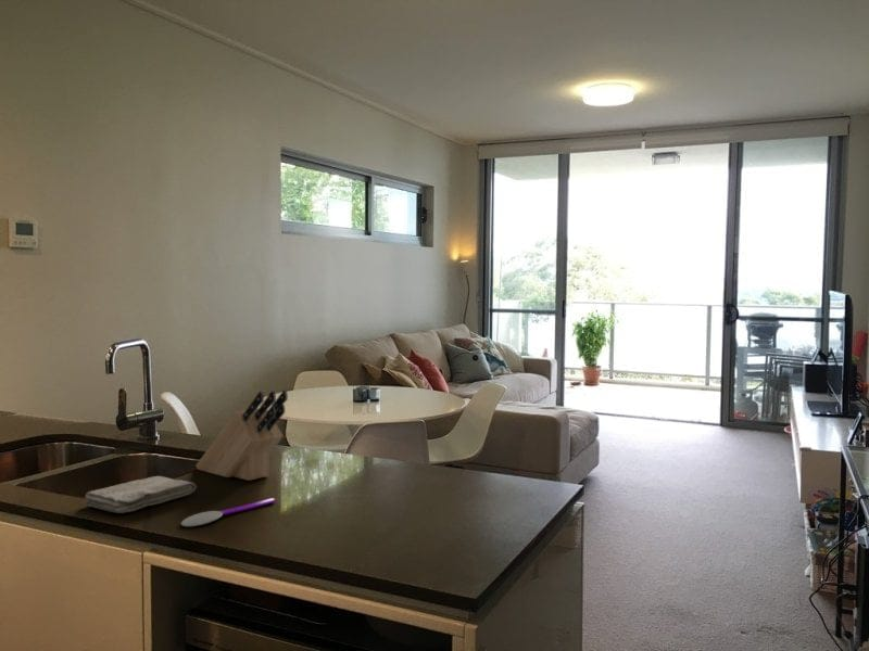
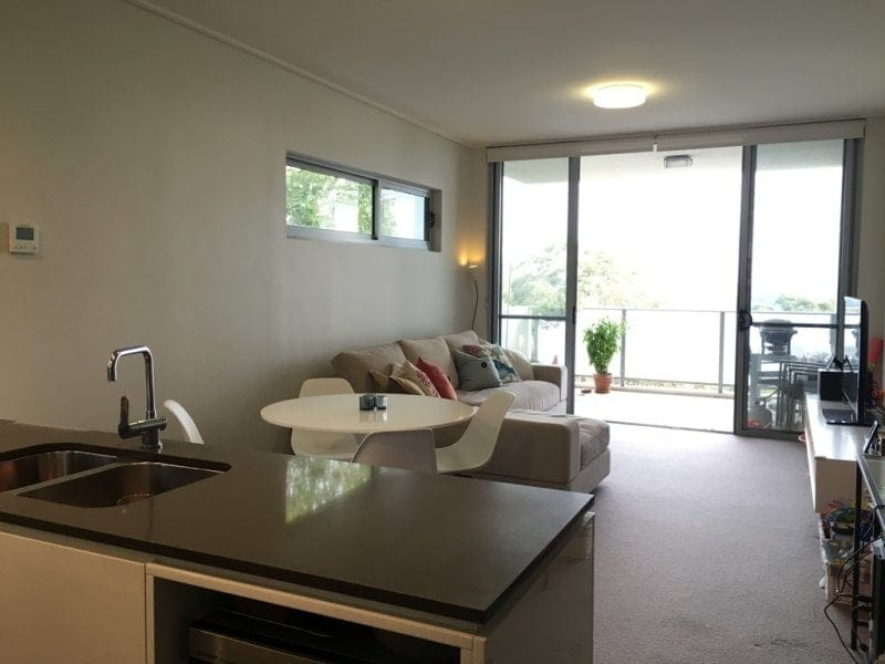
- knife block [194,390,289,482]
- spoon [180,497,276,527]
- washcloth [84,475,198,514]
